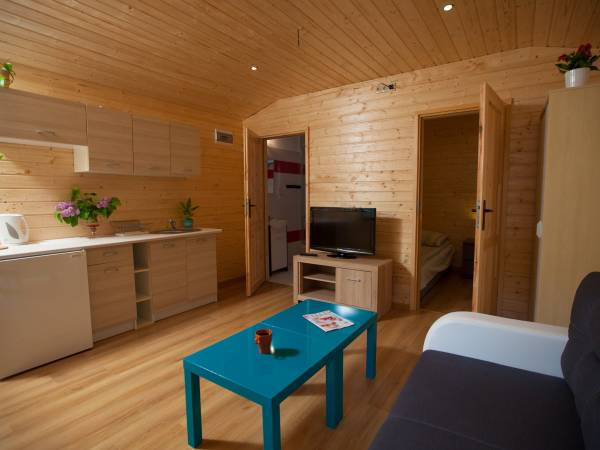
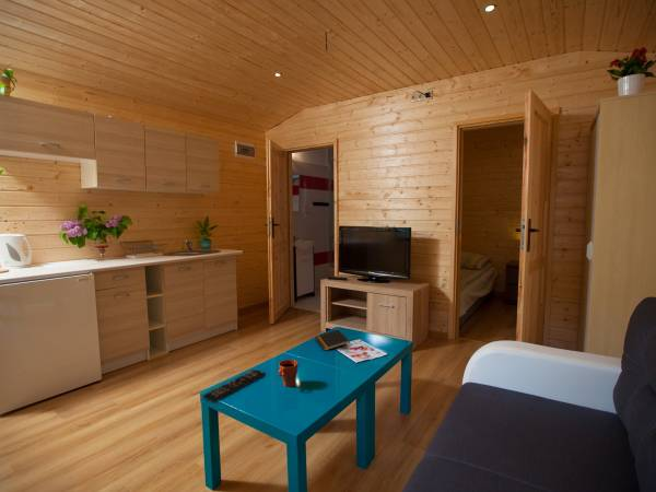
+ remote control [202,368,267,403]
+ notepad [315,328,351,352]
